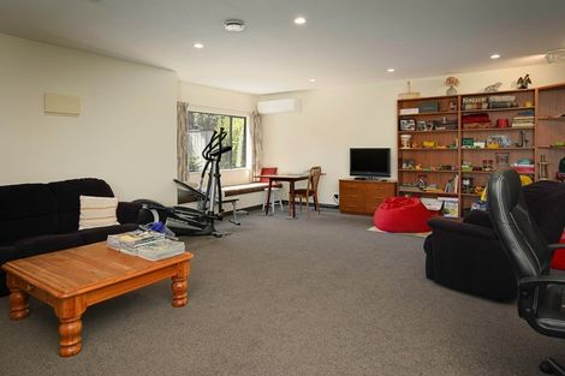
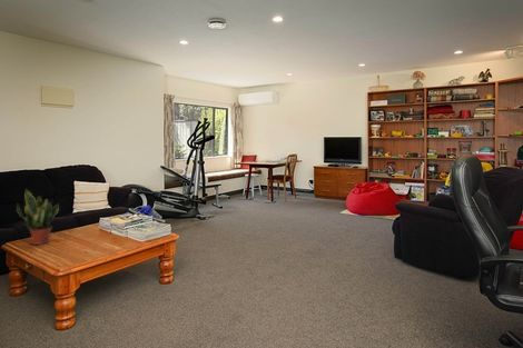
+ potted plant [16,188,60,246]
